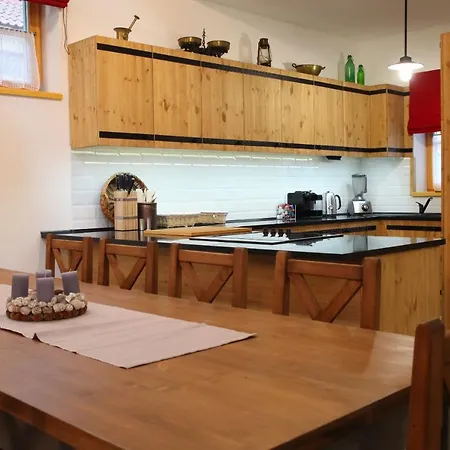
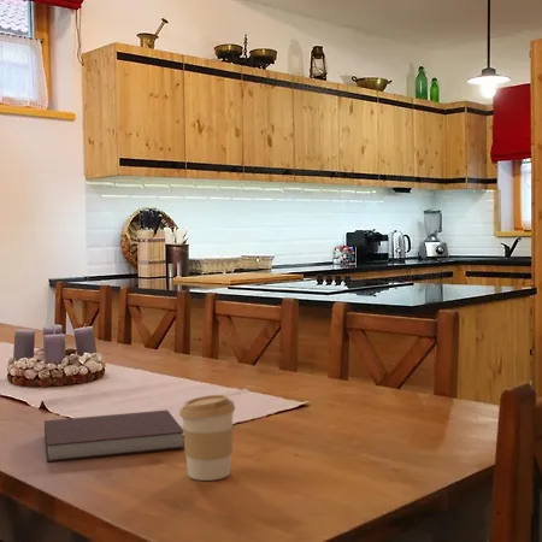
+ coffee cup [178,394,236,482]
+ notebook [43,410,185,464]
